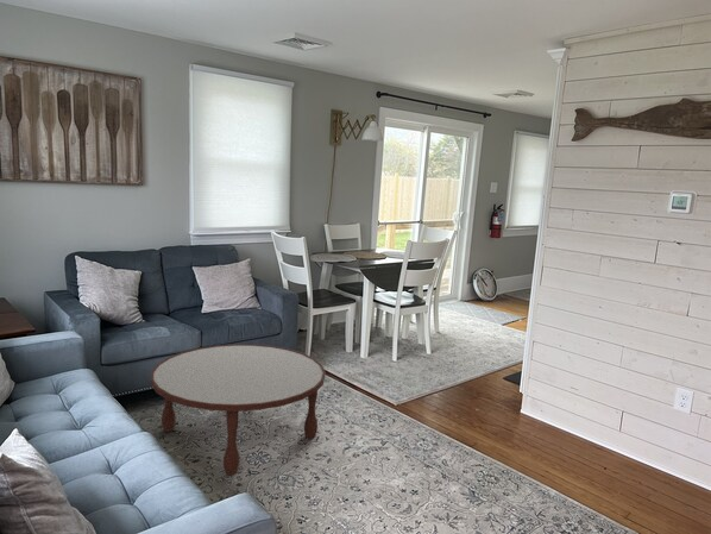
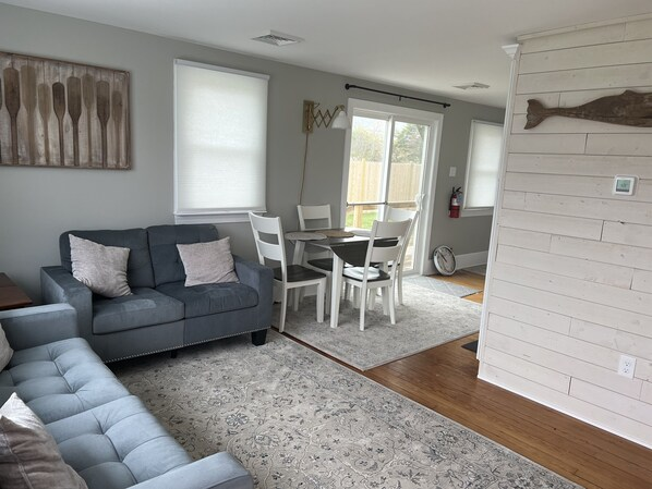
- coffee table [150,343,327,476]
